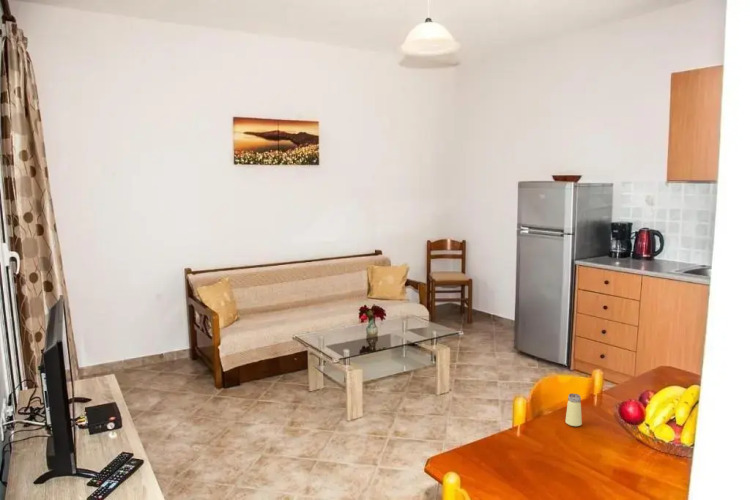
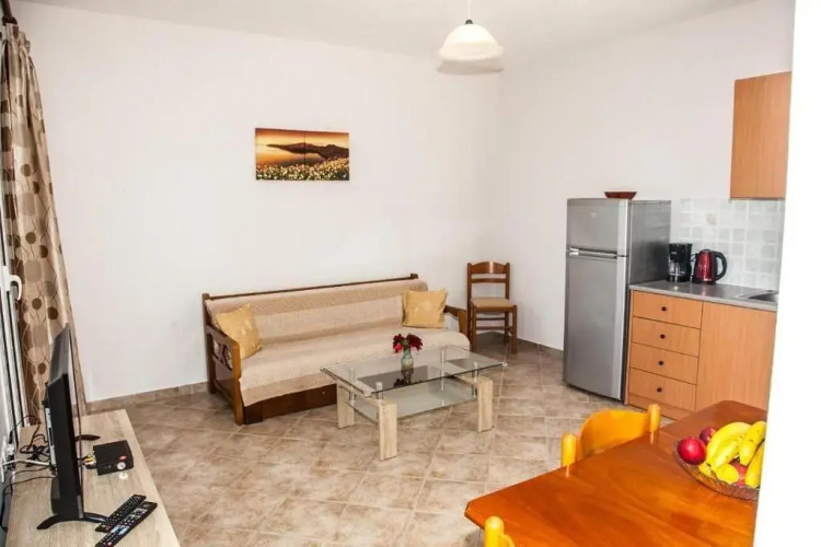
- saltshaker [565,393,583,427]
